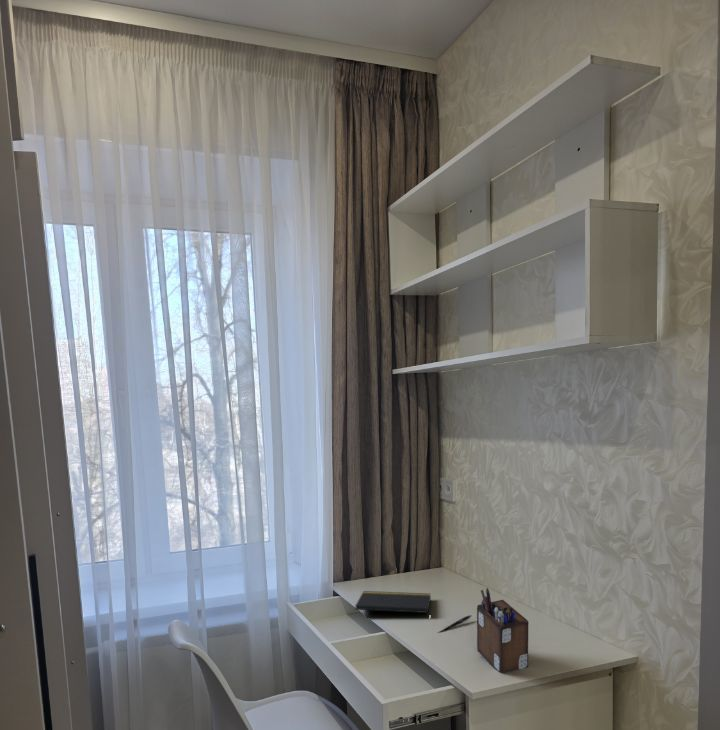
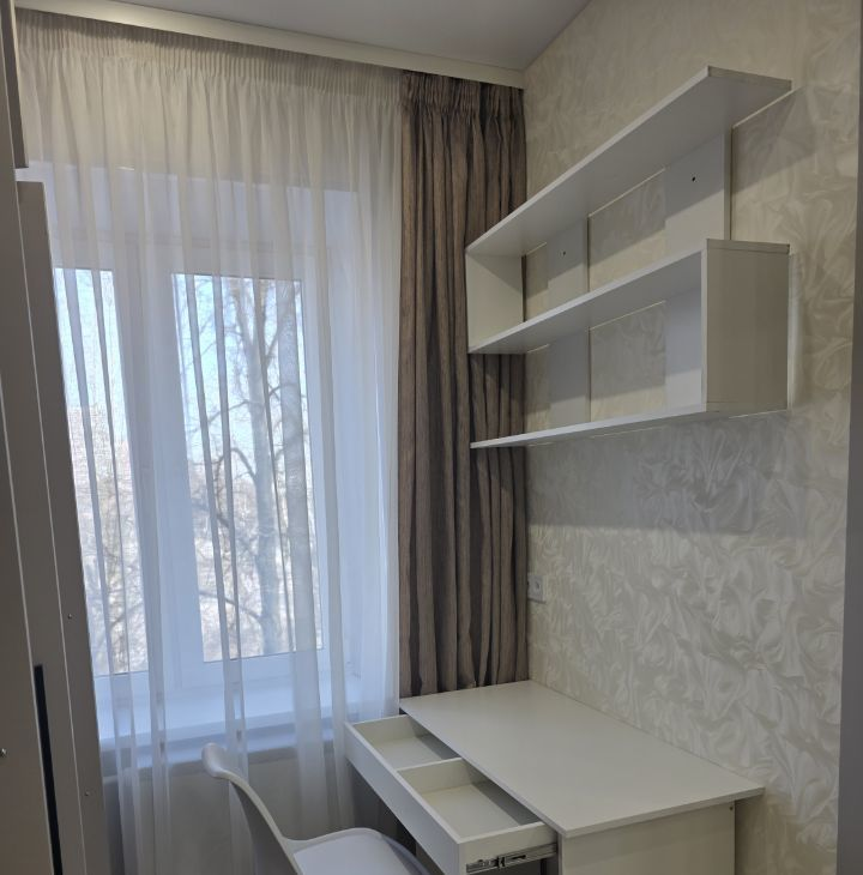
- notepad [354,590,432,614]
- pen [437,614,472,634]
- desk organizer [476,587,530,674]
